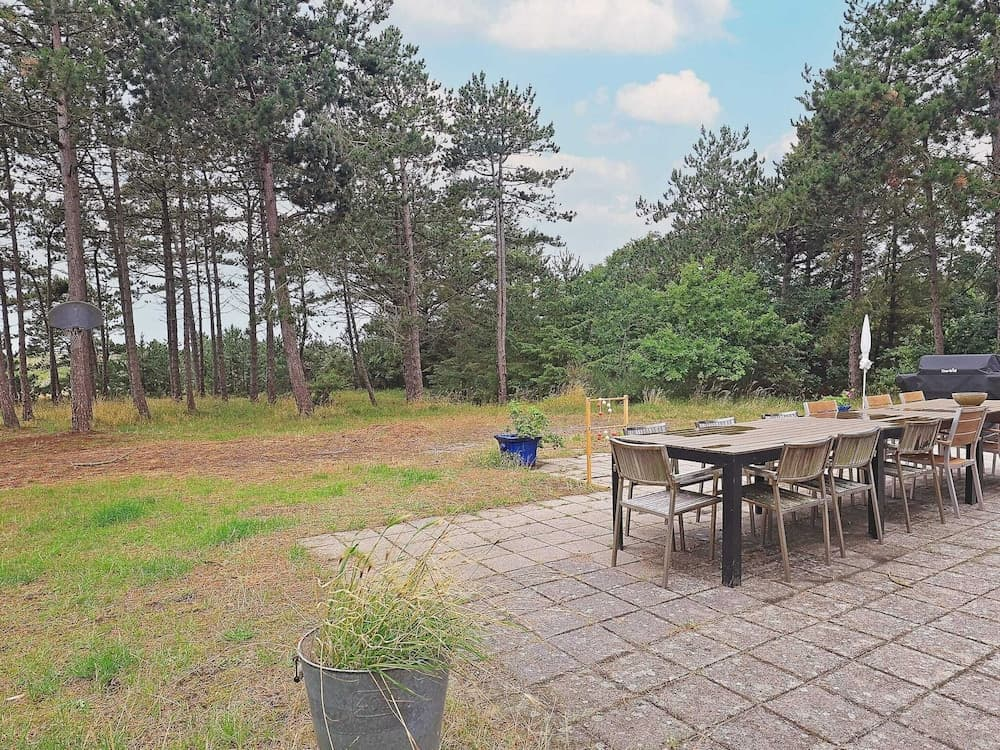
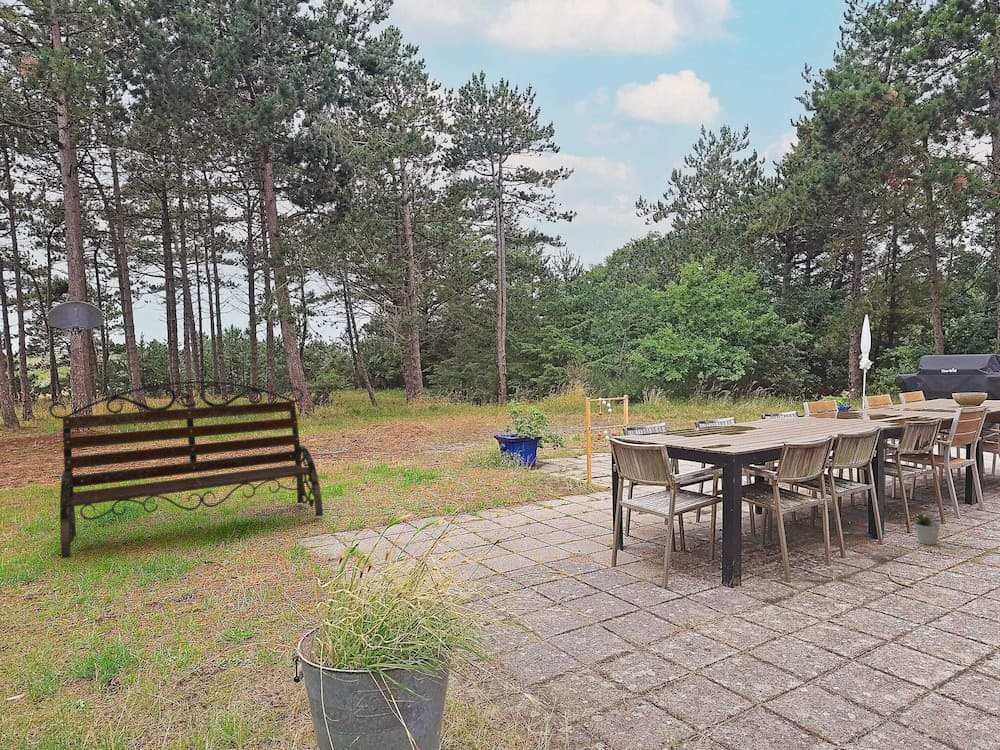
+ potted plant [910,511,941,546]
+ garden bench [48,380,324,560]
